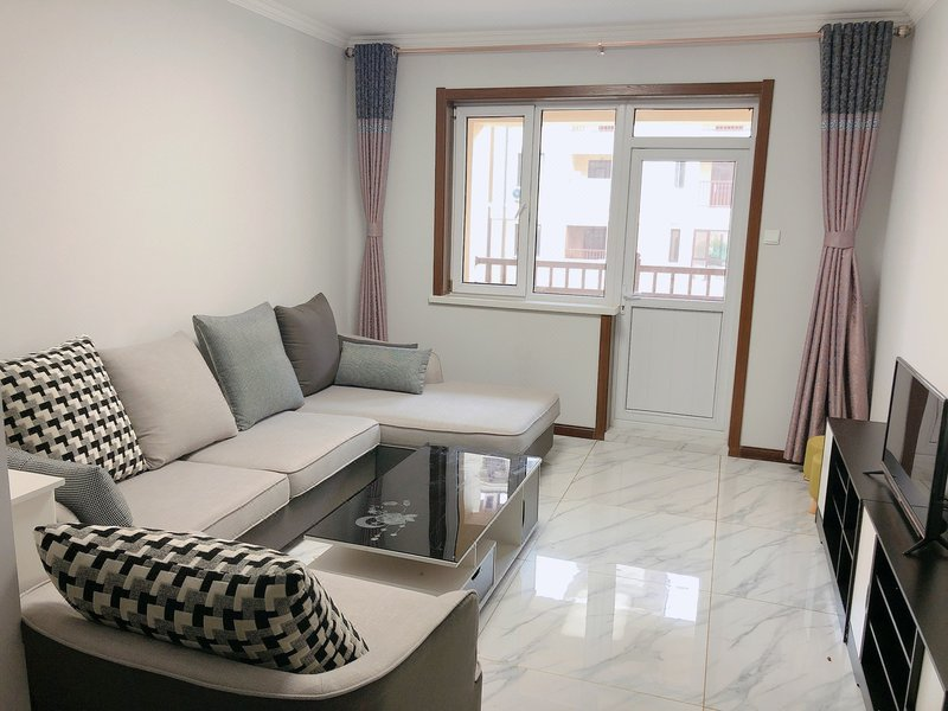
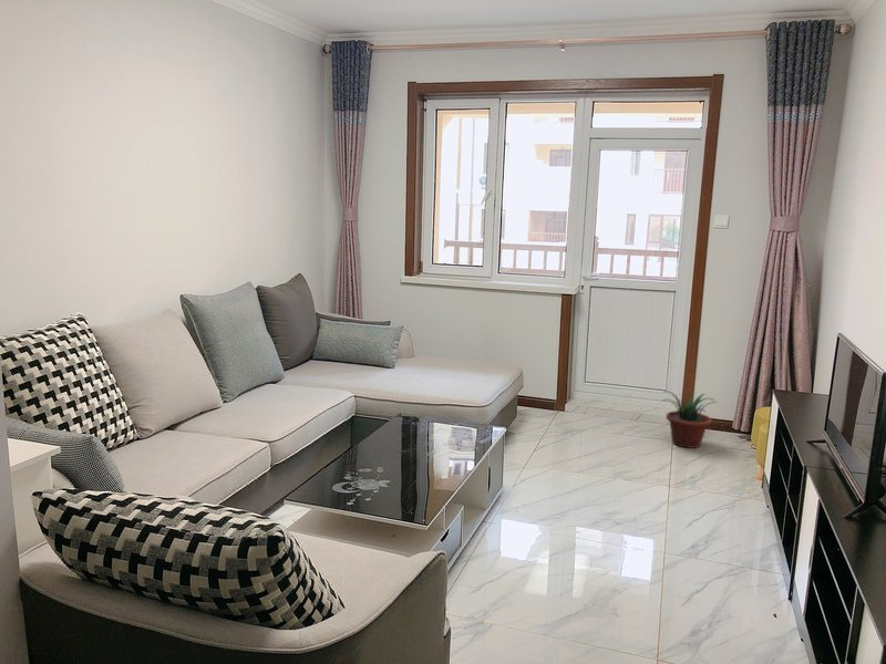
+ potted plant [661,390,719,449]
